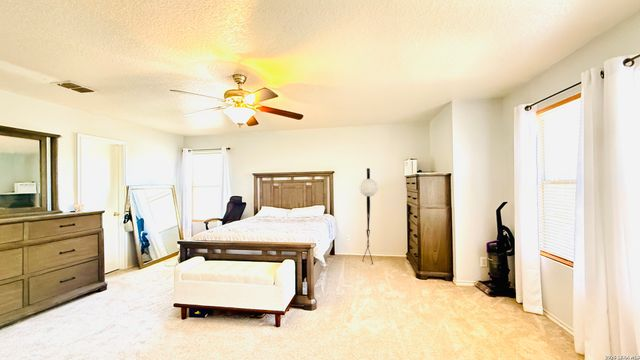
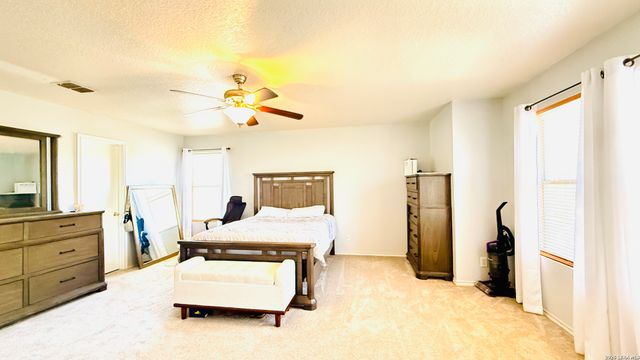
- floor lamp [358,167,379,265]
